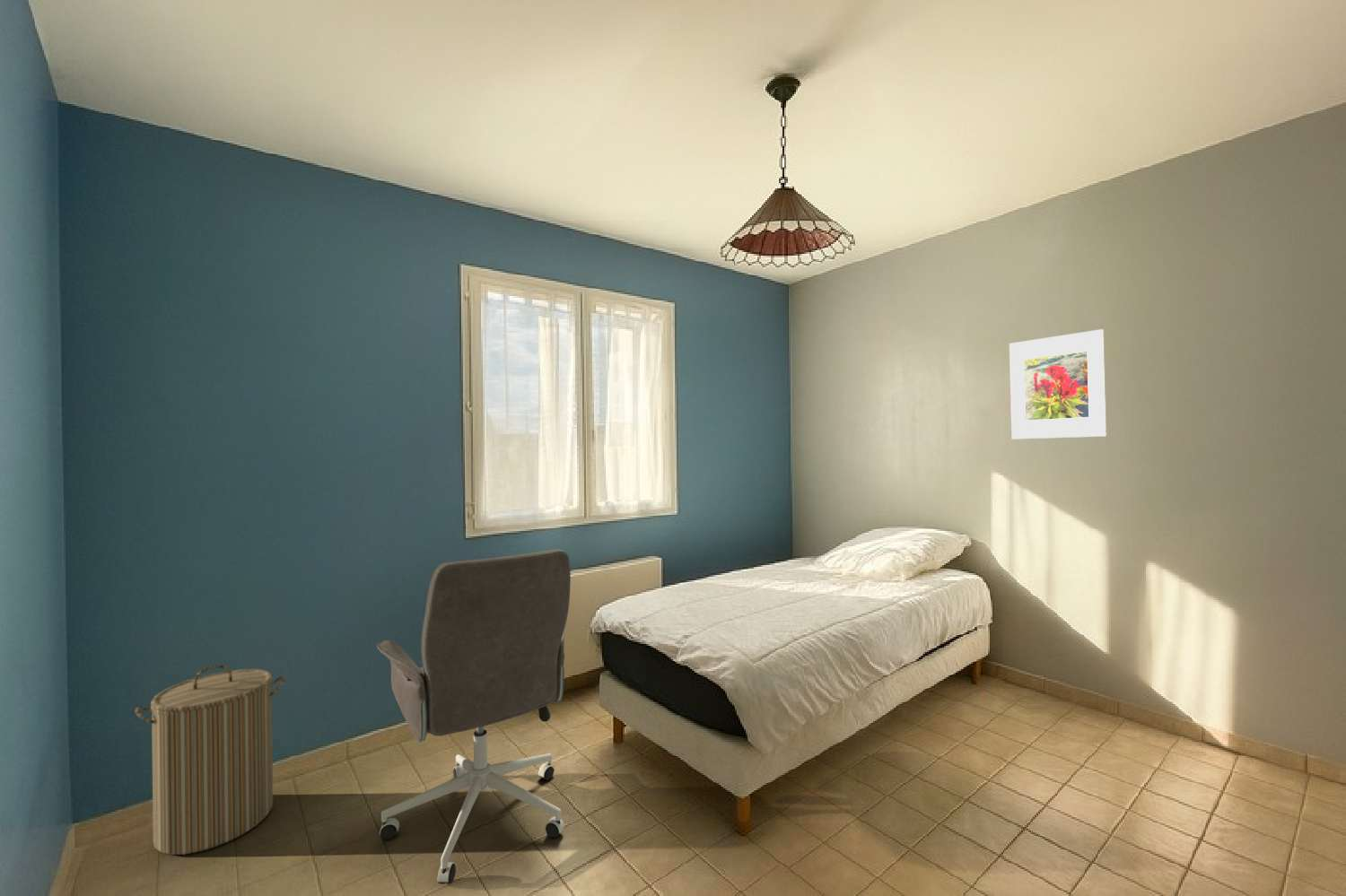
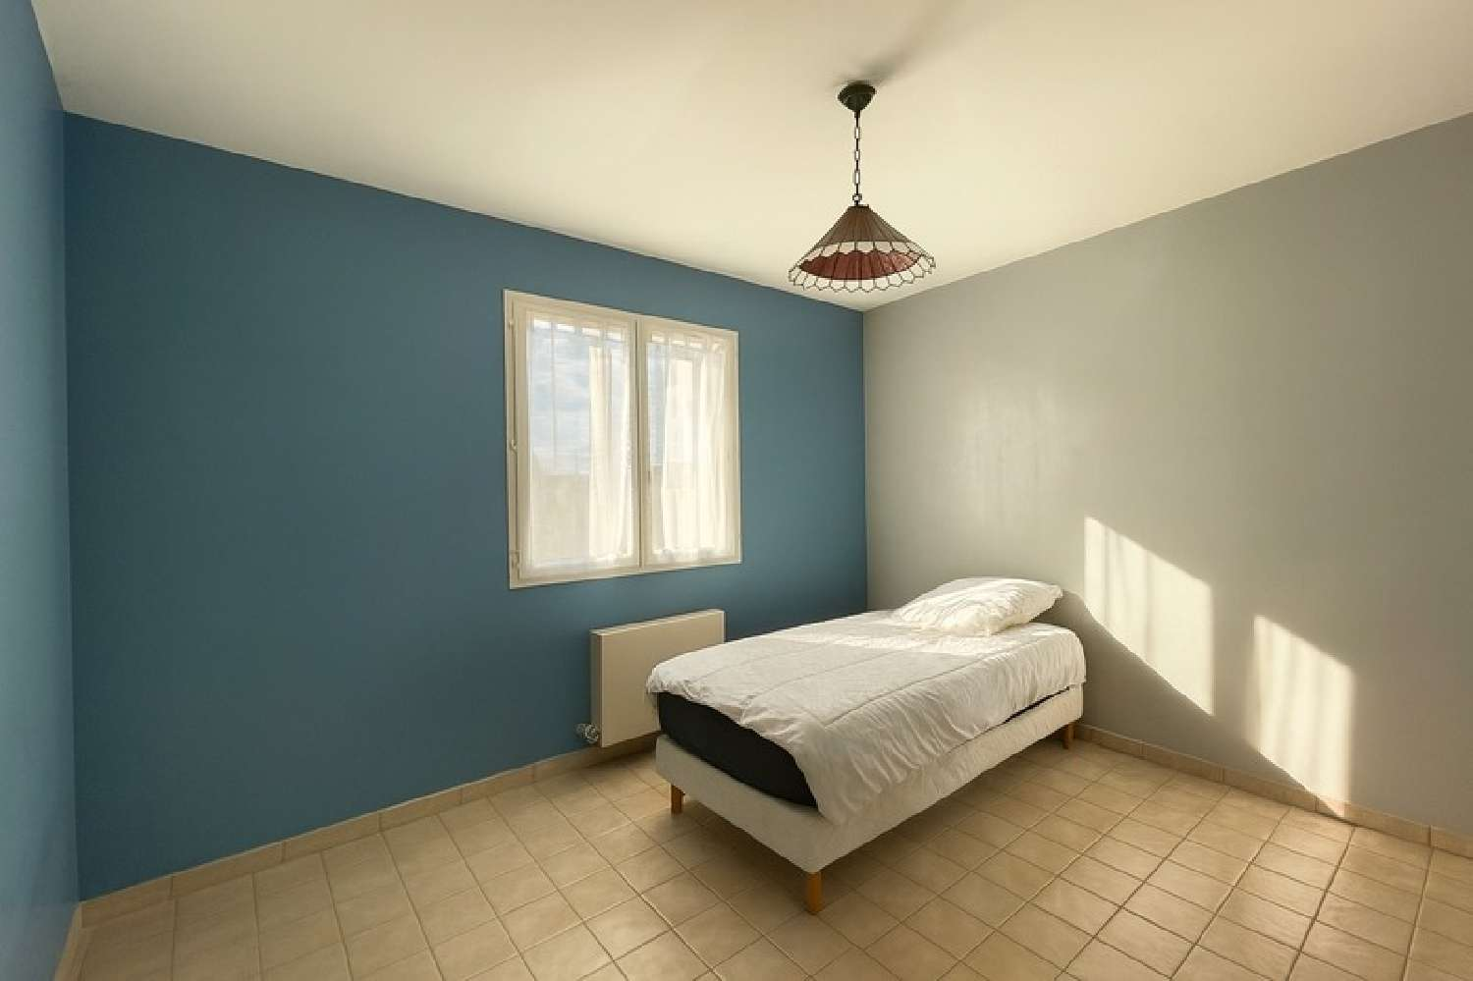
- laundry hamper [135,664,286,856]
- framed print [1009,328,1108,439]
- office chair [376,548,572,885]
